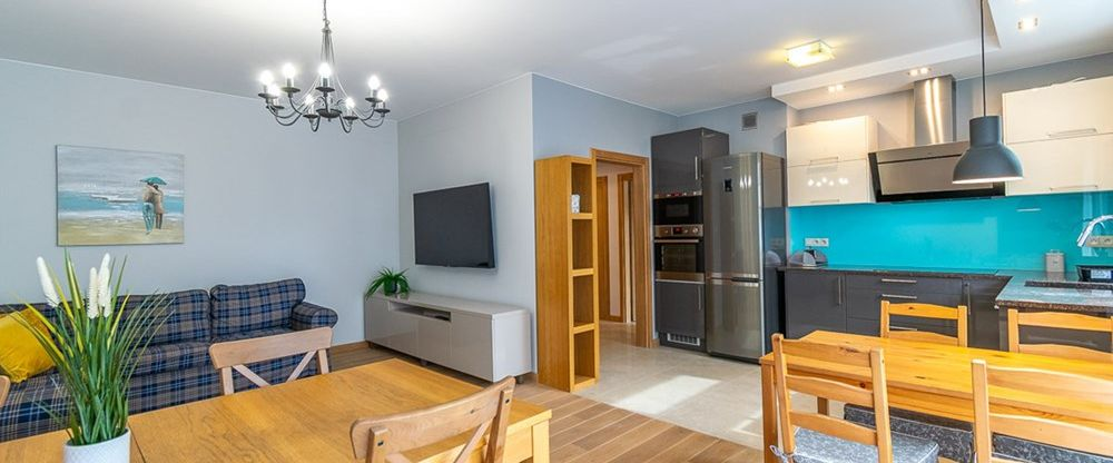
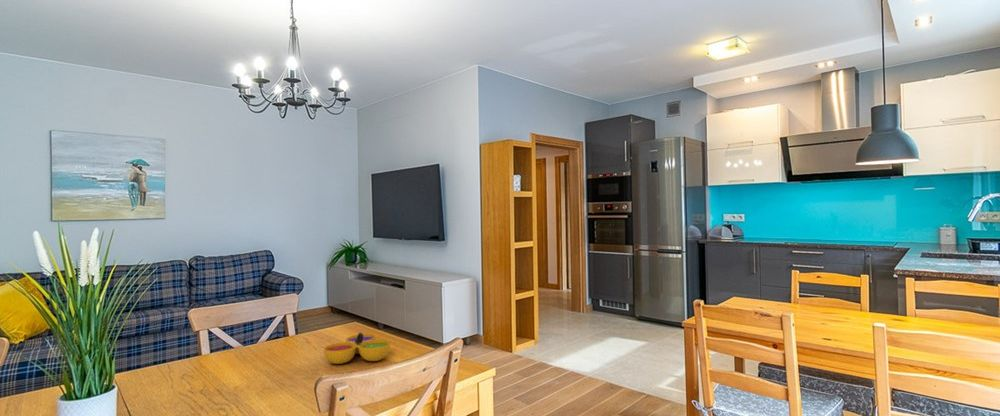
+ decorative bowl [323,332,391,365]
